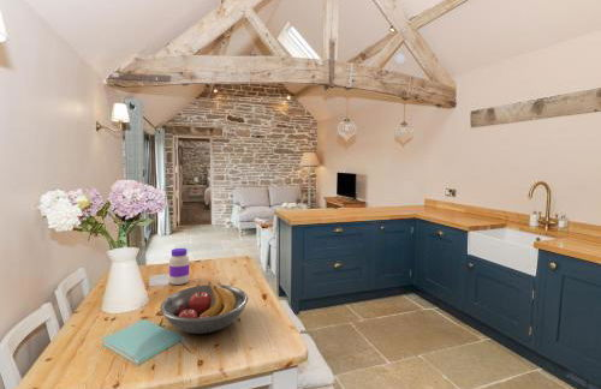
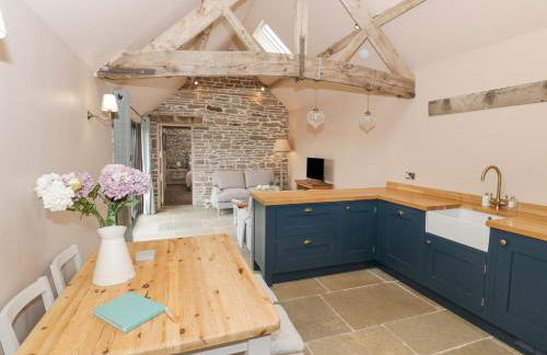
- jar [168,247,190,286]
- fruit bowl [159,281,249,335]
